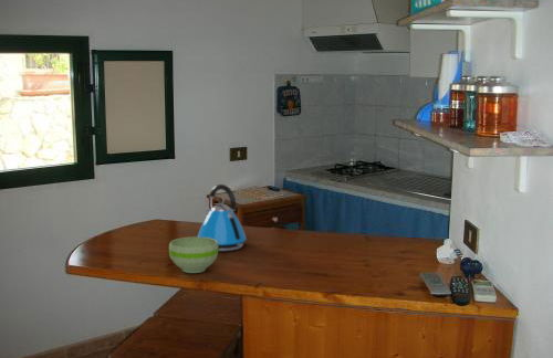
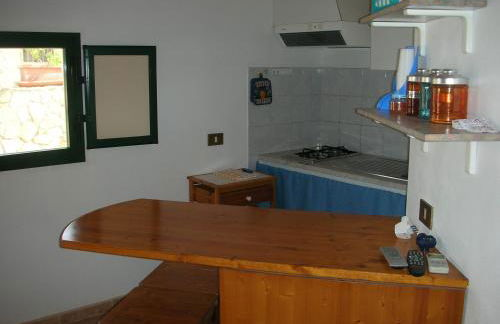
- kettle [197,183,248,252]
- bowl [168,235,219,274]
